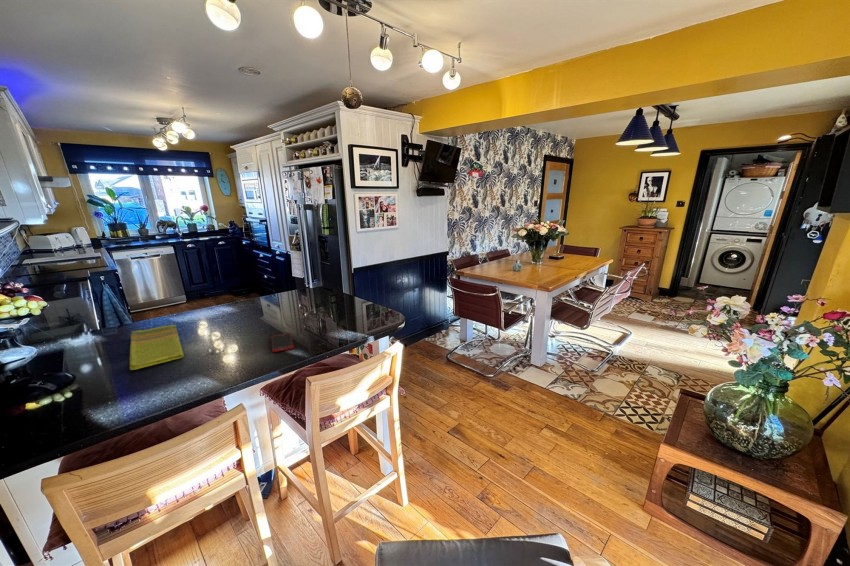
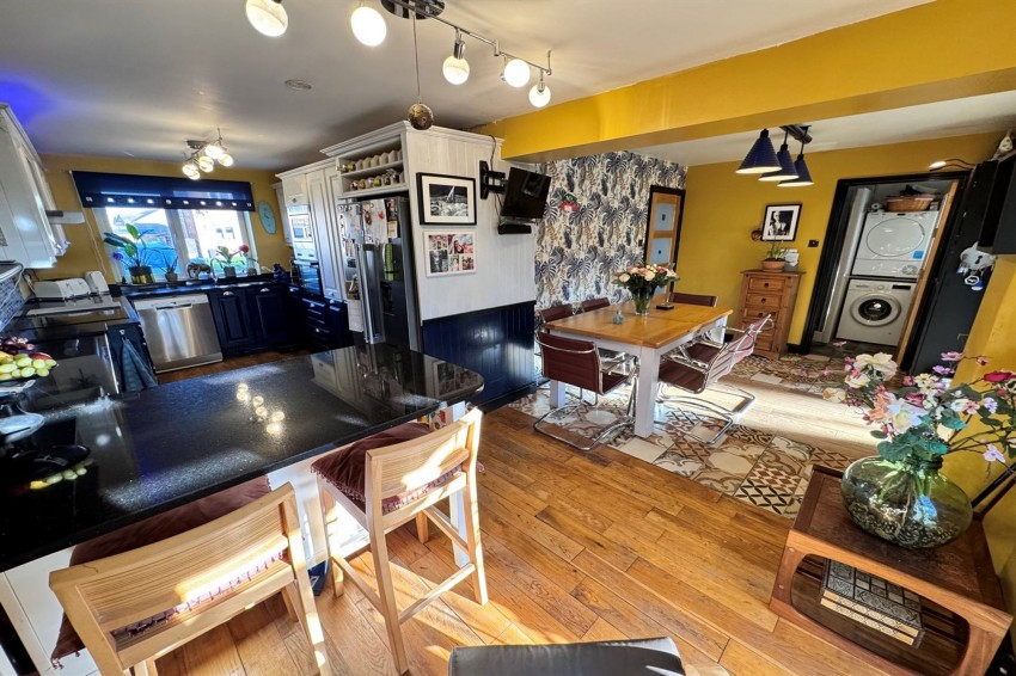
- cell phone [271,332,295,353]
- dish towel [129,324,185,371]
